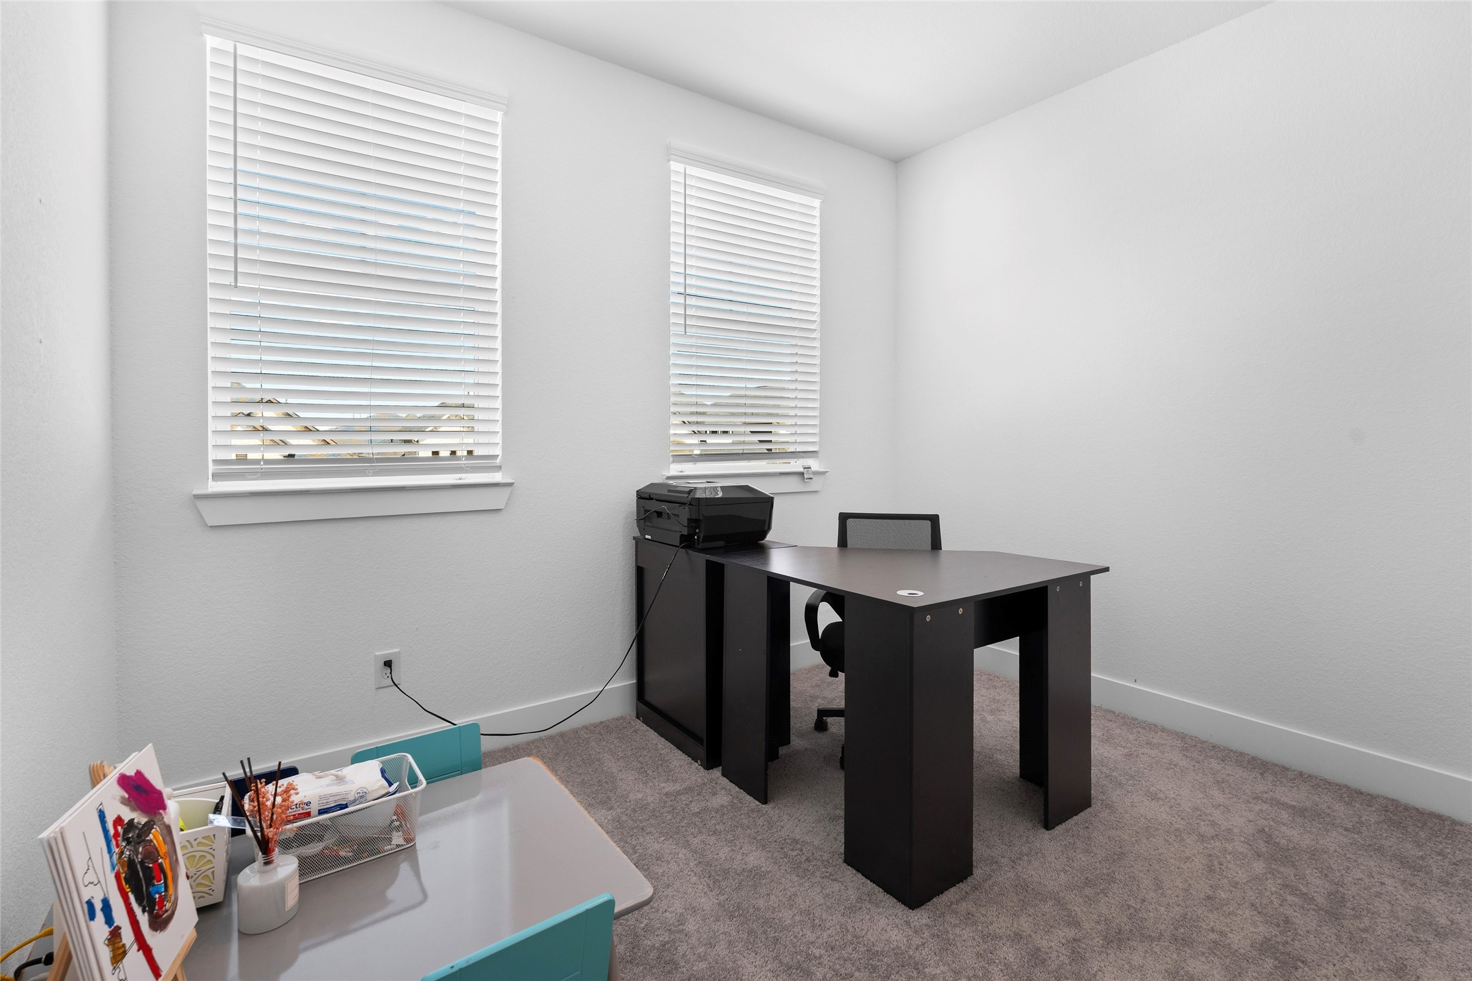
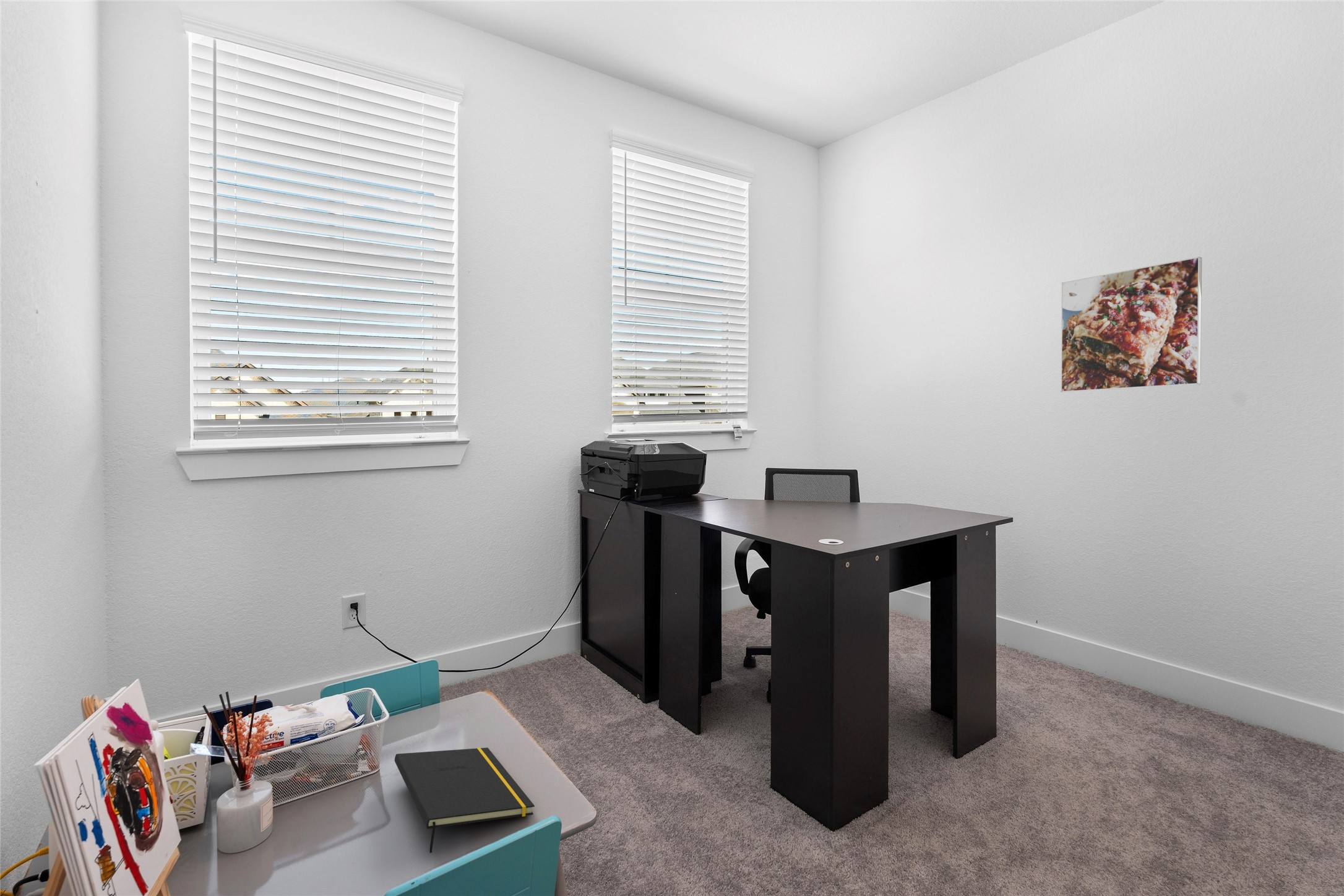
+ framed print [1060,256,1202,393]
+ notepad [394,747,535,853]
